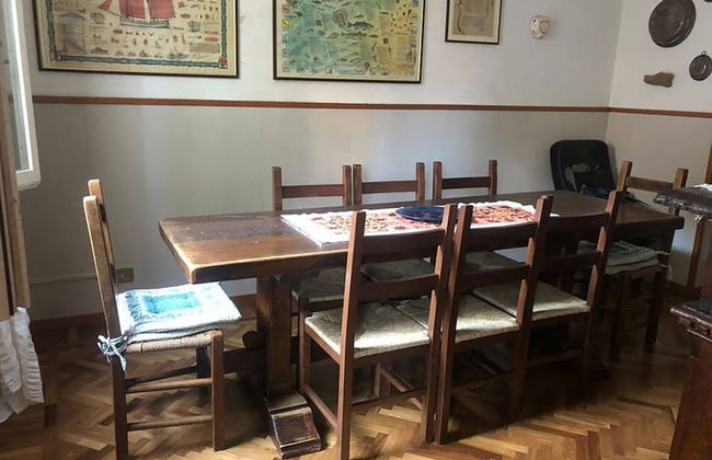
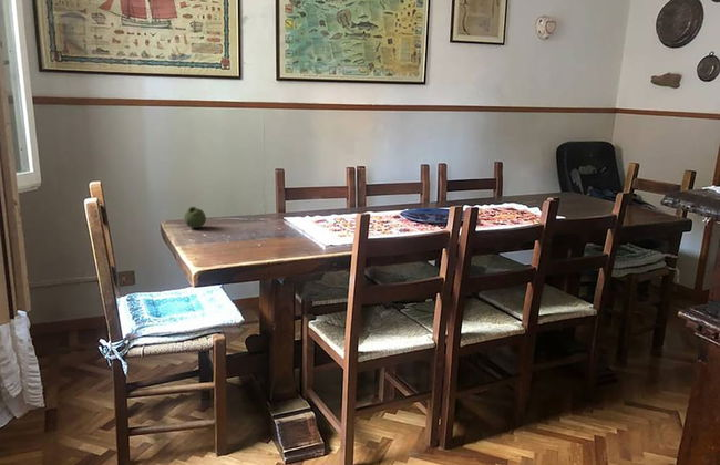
+ fruit [183,206,207,229]
